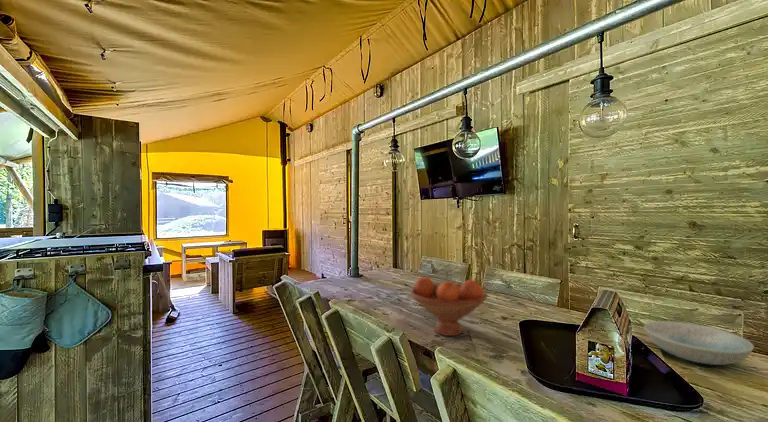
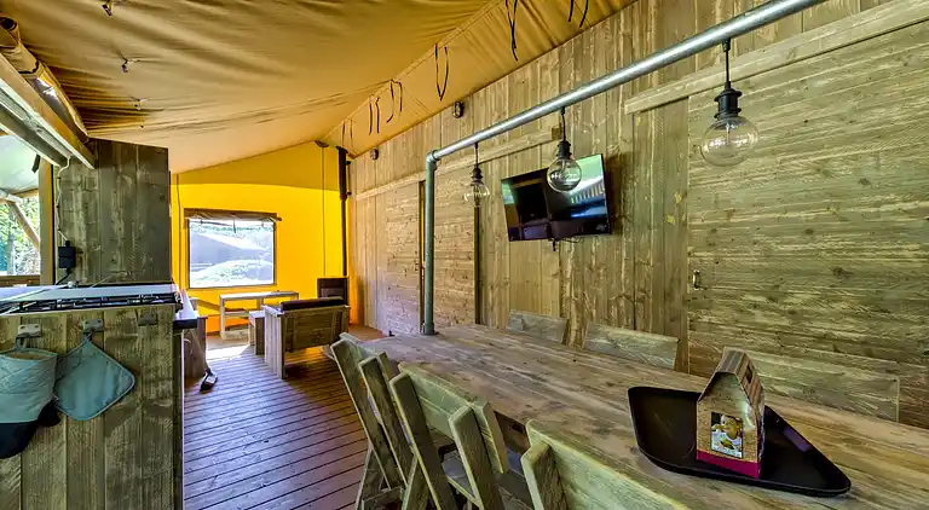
- fruit bowl [409,276,488,337]
- dish [643,320,755,366]
